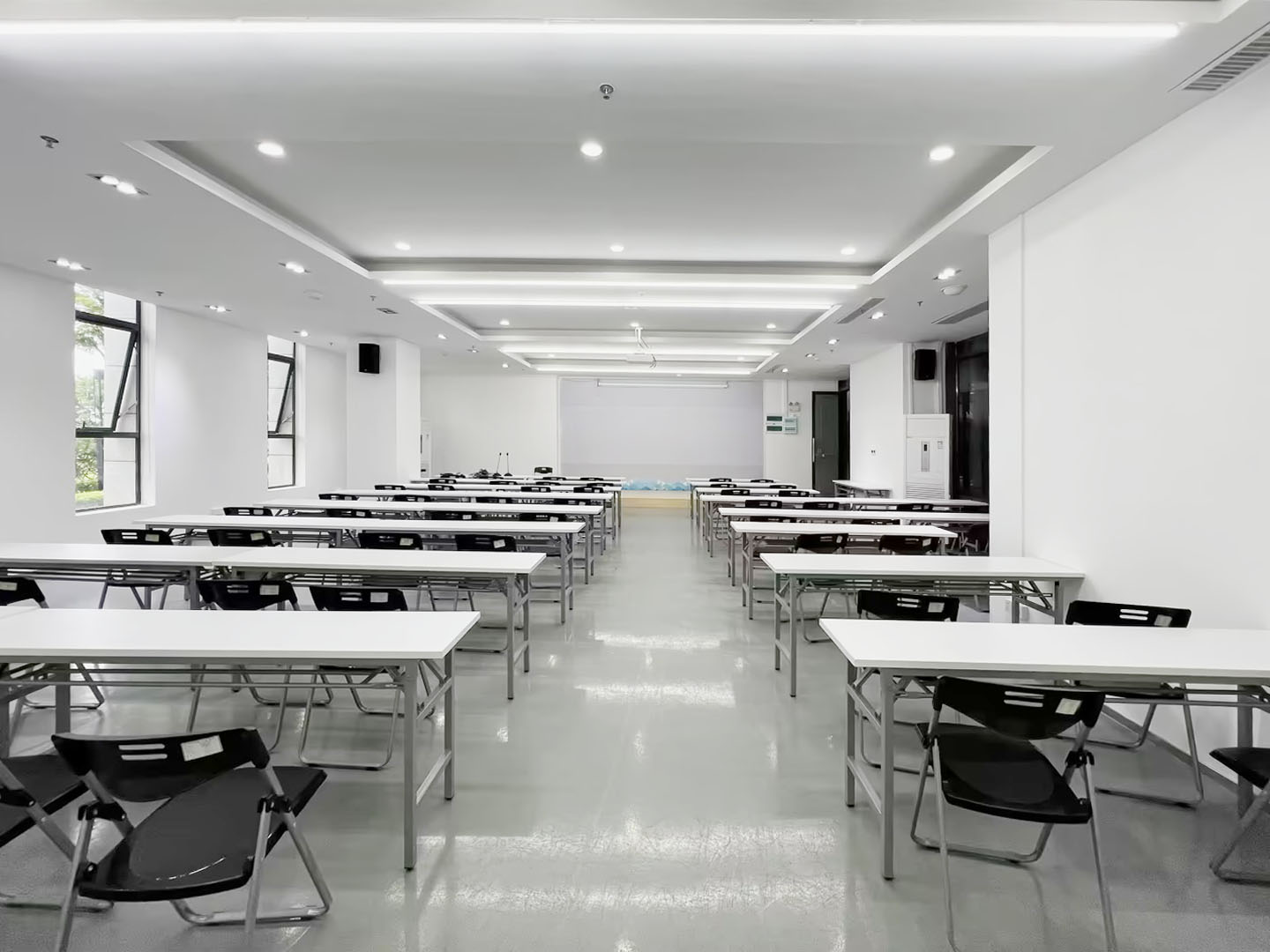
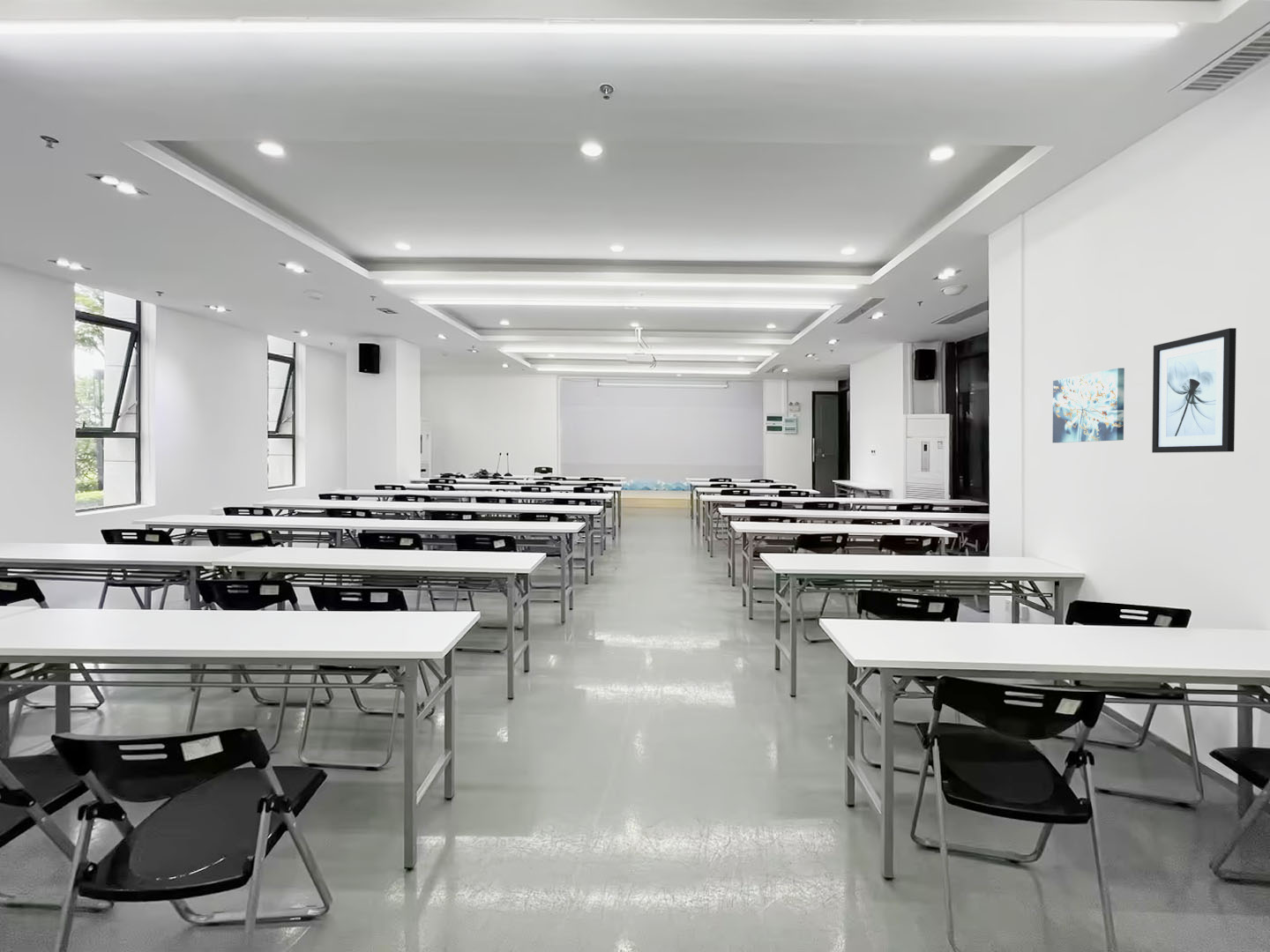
+ wall art [1051,368,1125,443]
+ wall art [1151,327,1237,454]
